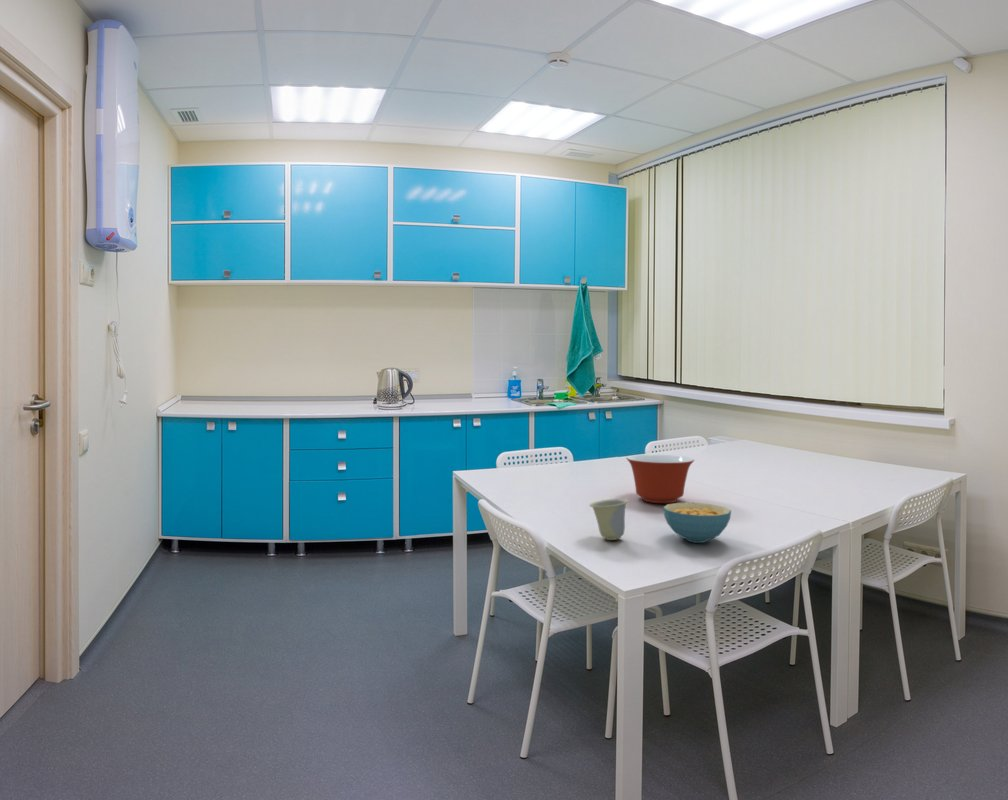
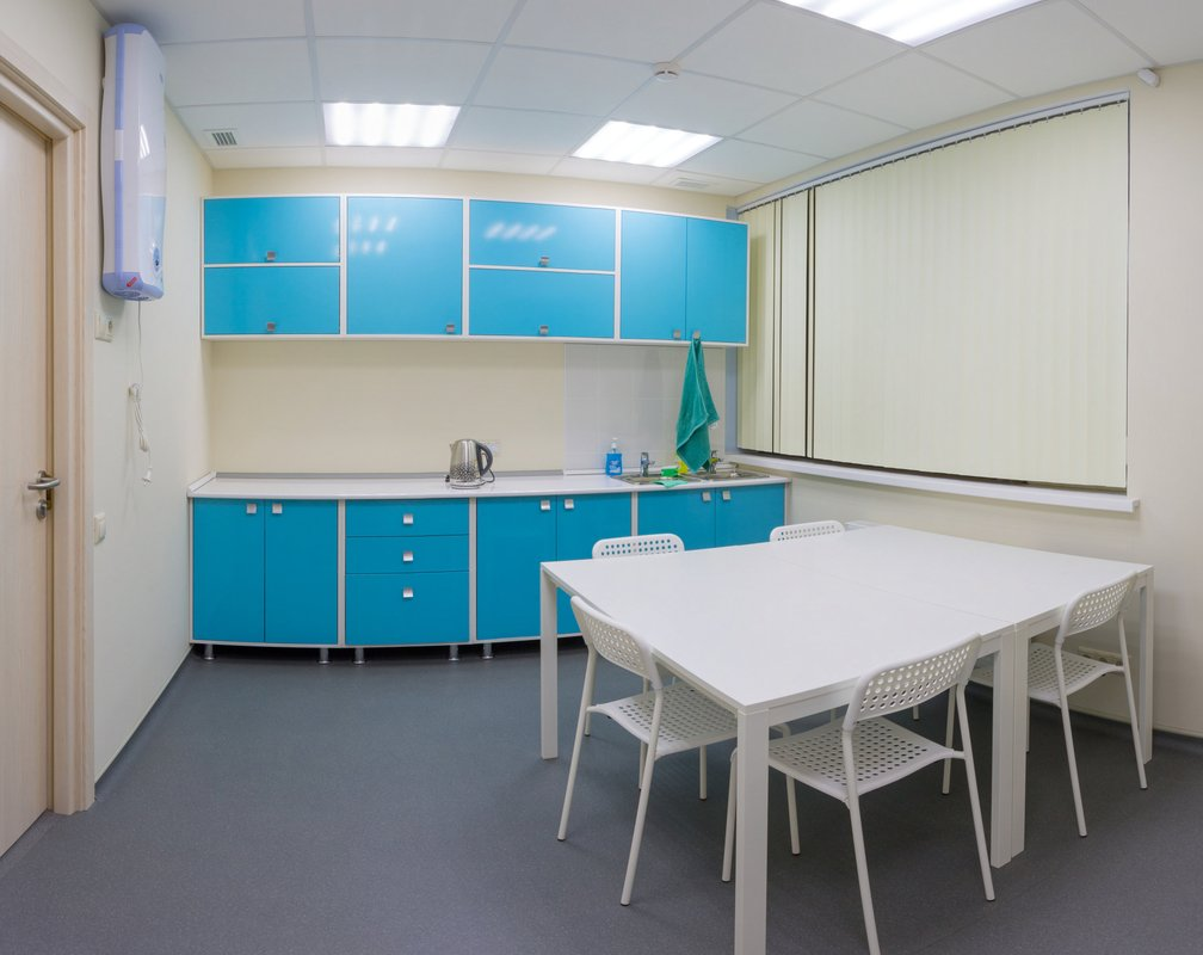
- cup [588,498,629,541]
- cereal bowl [662,502,732,544]
- mixing bowl [625,454,695,504]
